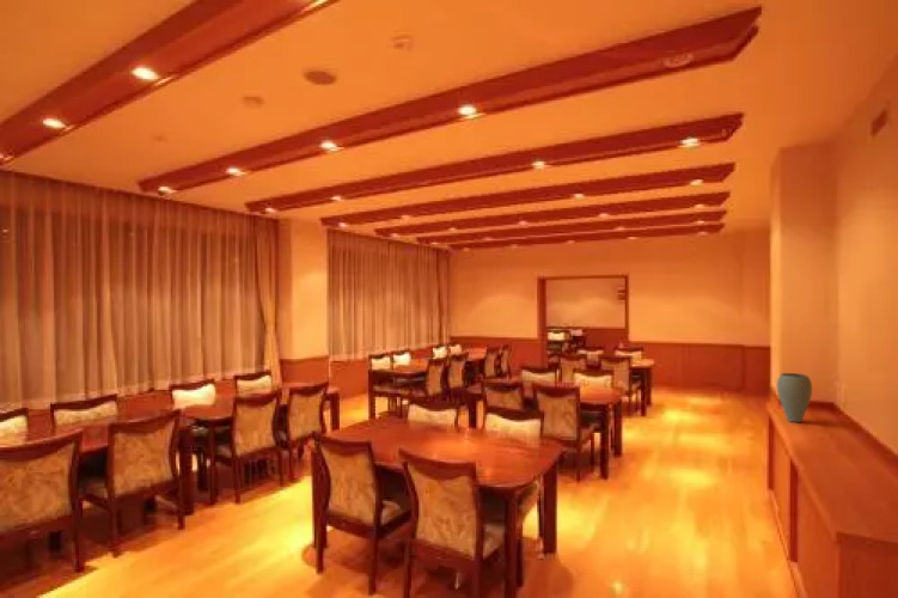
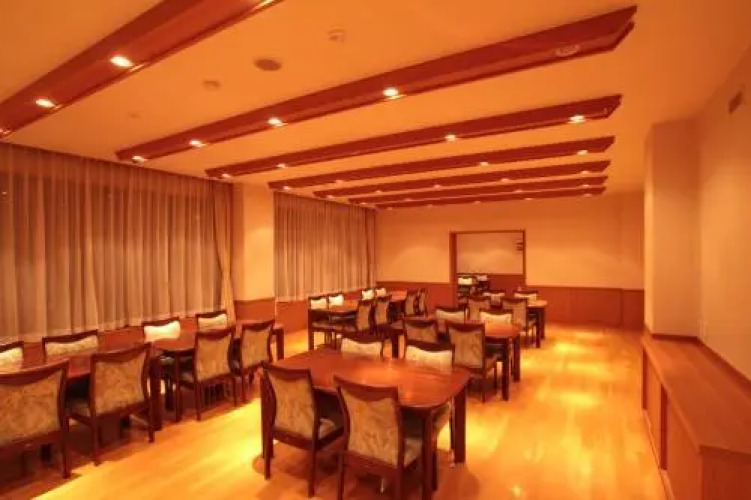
- vase [776,372,813,423]
